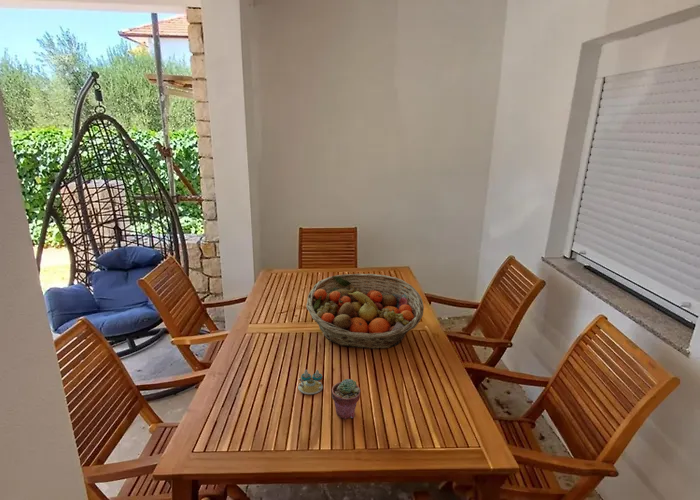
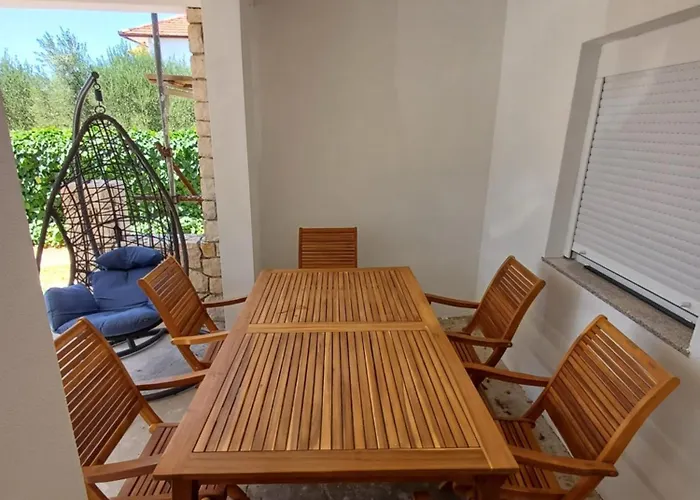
- fruit basket [305,273,425,350]
- salt and pepper shaker set [297,369,324,395]
- potted succulent [331,378,362,420]
